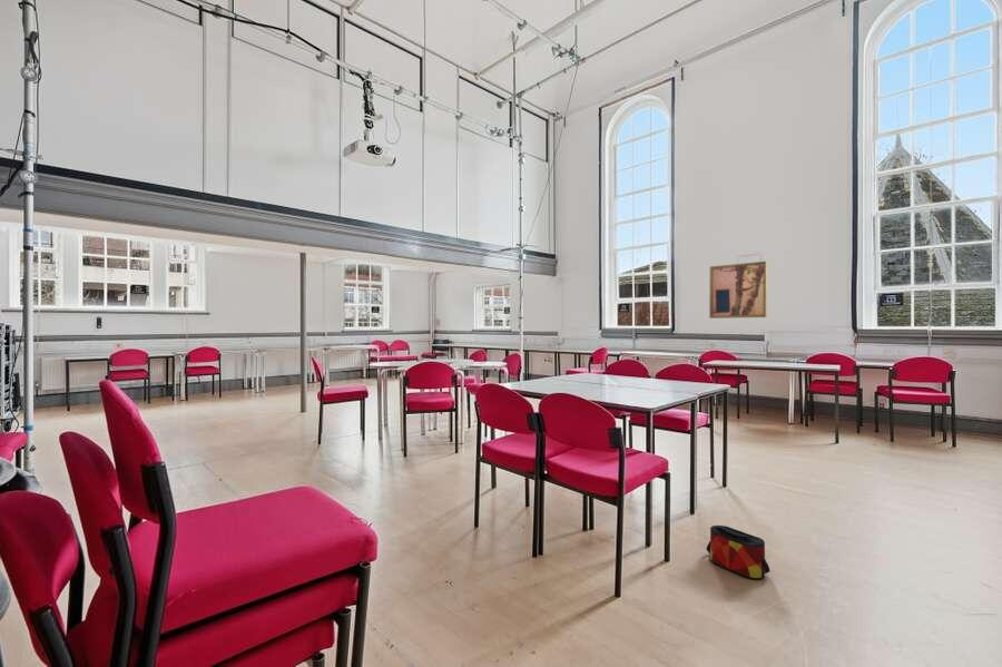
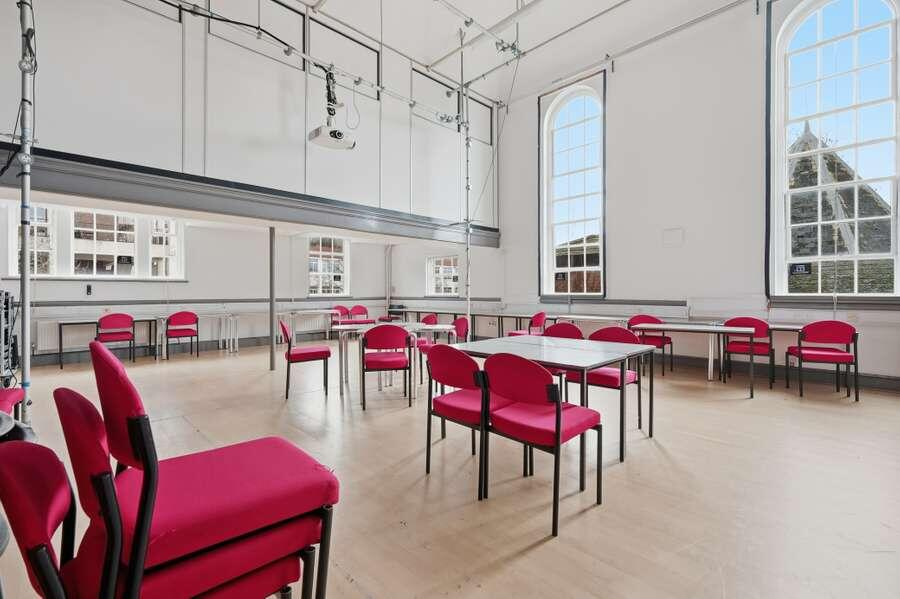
- bag [705,524,770,580]
- wall art [708,261,768,320]
